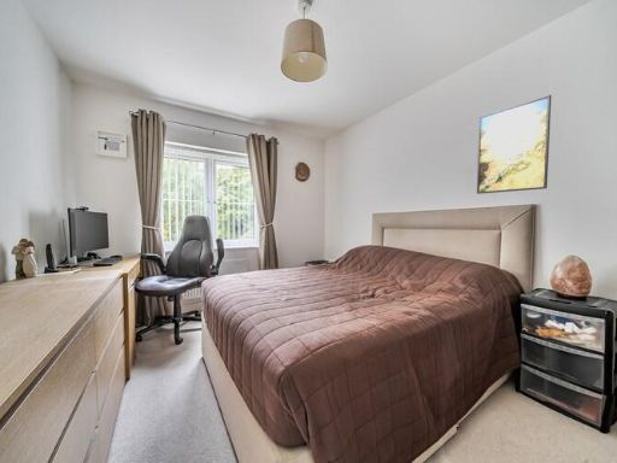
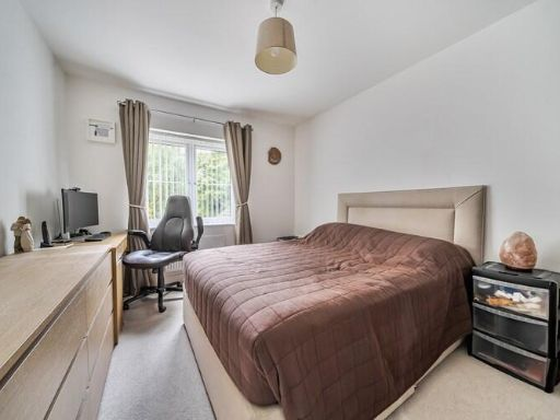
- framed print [476,94,552,195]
